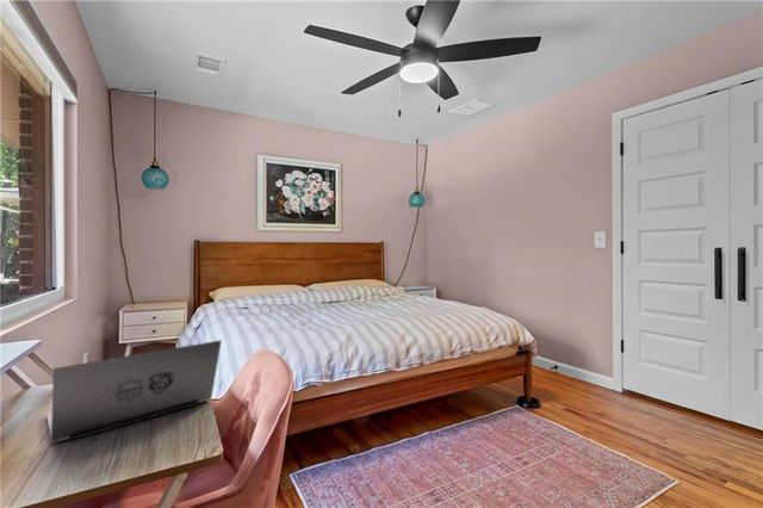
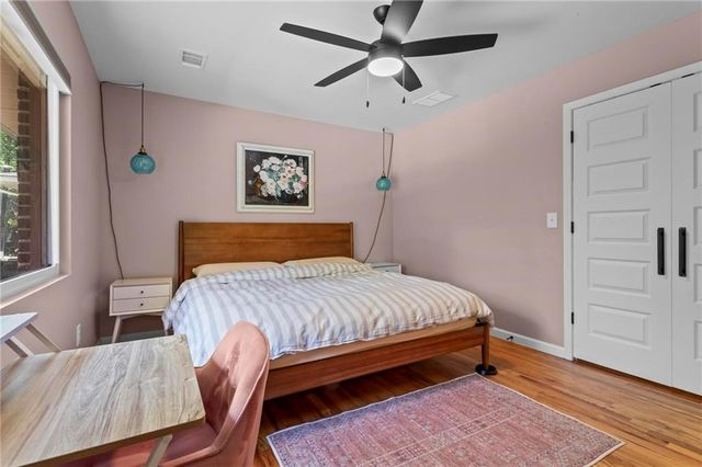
- laptop [45,339,223,445]
